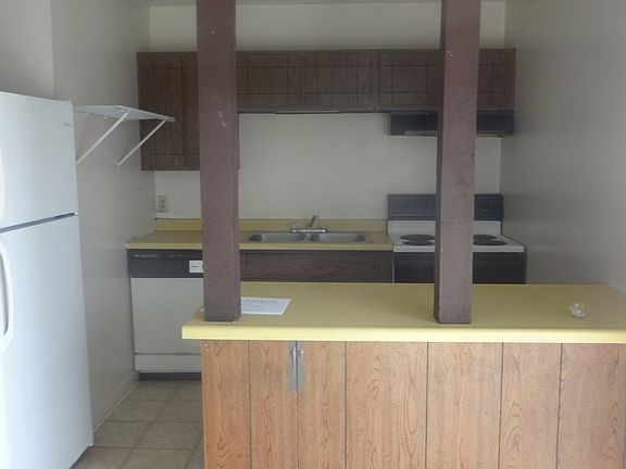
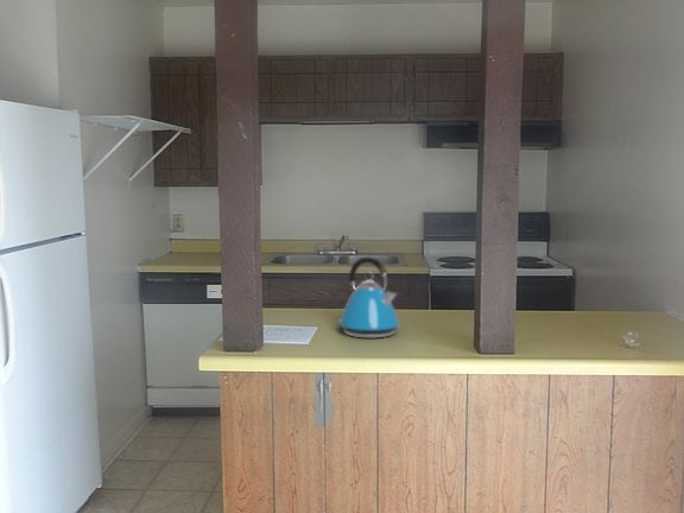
+ kettle [338,255,400,338]
